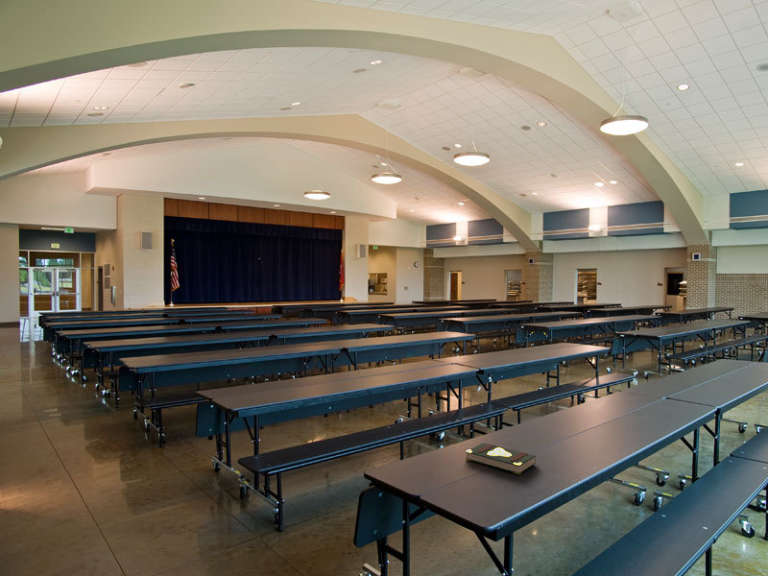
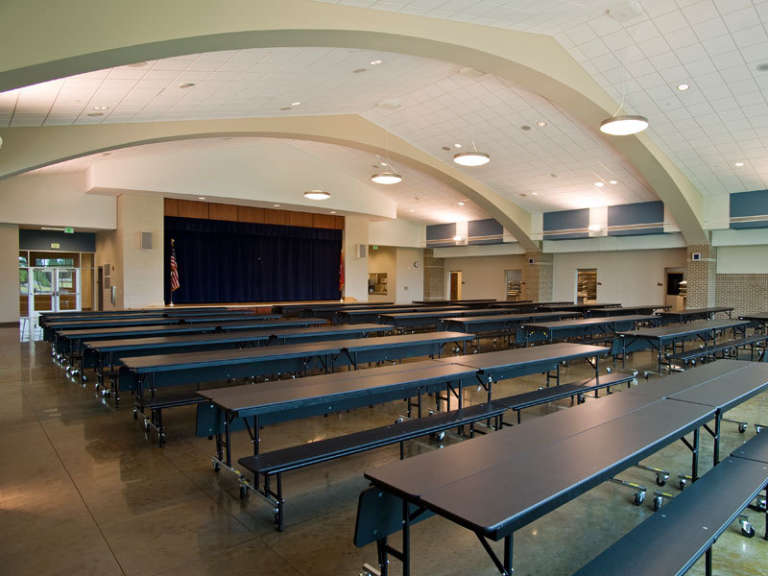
- book [465,442,537,475]
